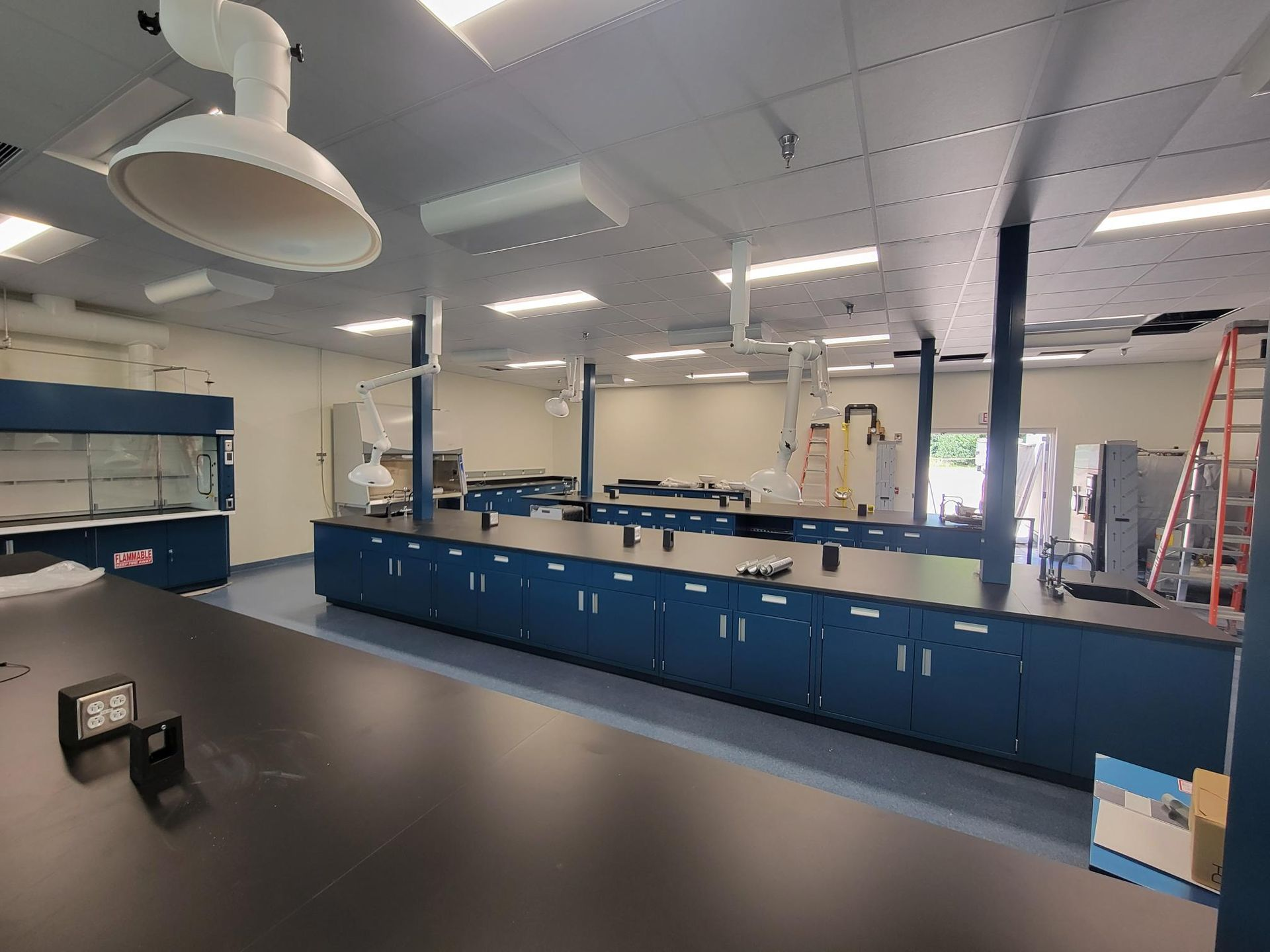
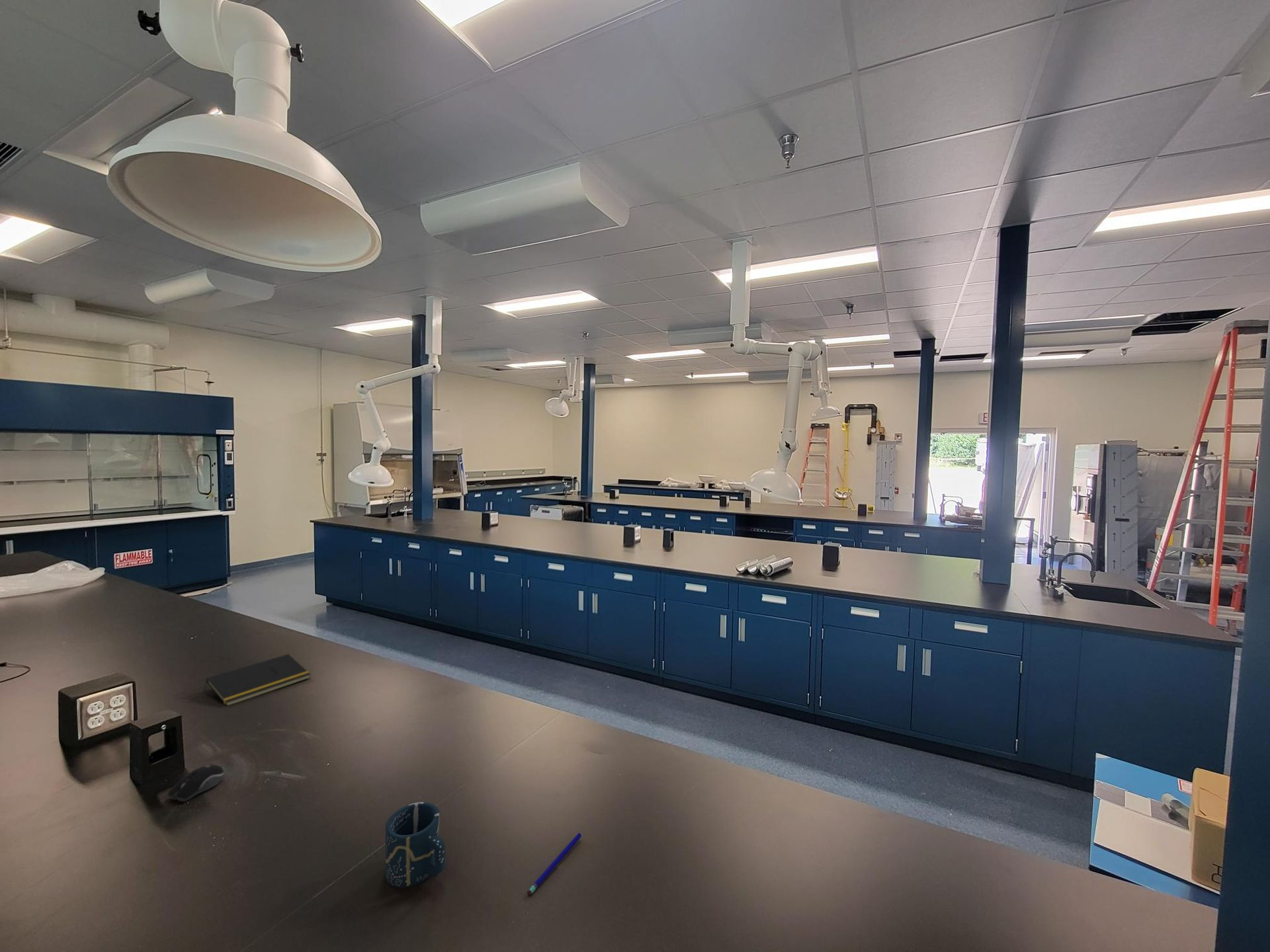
+ notepad [203,653,312,707]
+ computer mouse [167,764,224,803]
+ pen [527,832,582,896]
+ cup [385,801,446,889]
